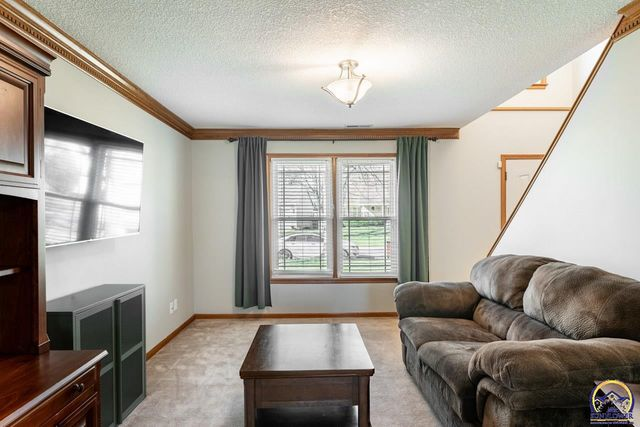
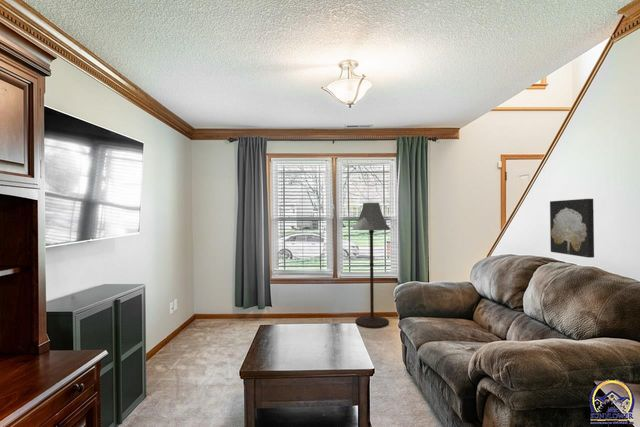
+ wall art [549,198,595,259]
+ floor lamp [351,202,391,329]
